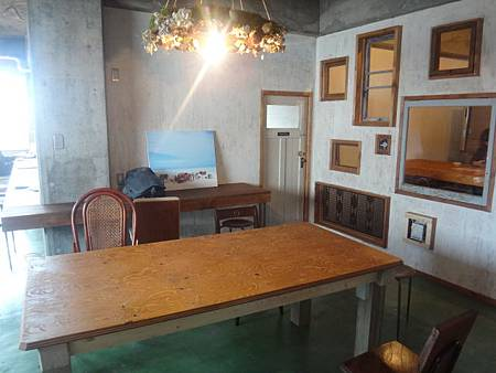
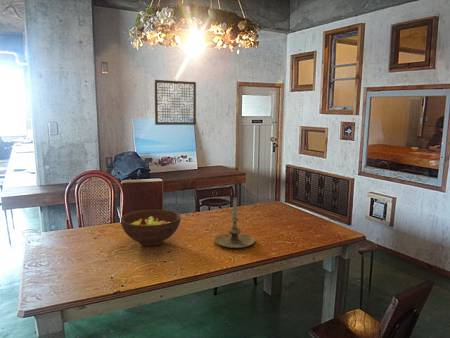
+ wall art [153,79,197,126]
+ candle holder [213,197,256,249]
+ fruit bowl [120,208,181,247]
